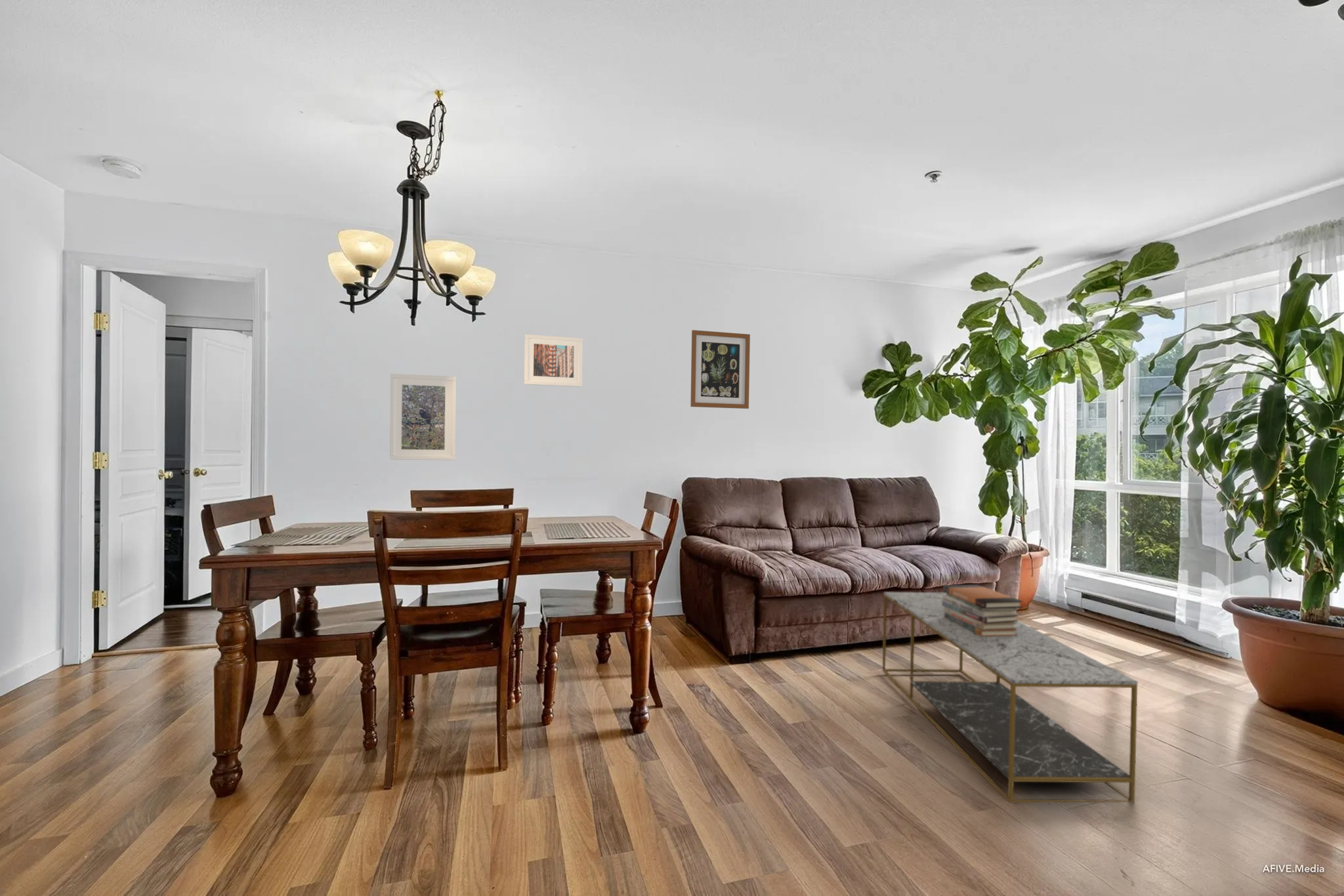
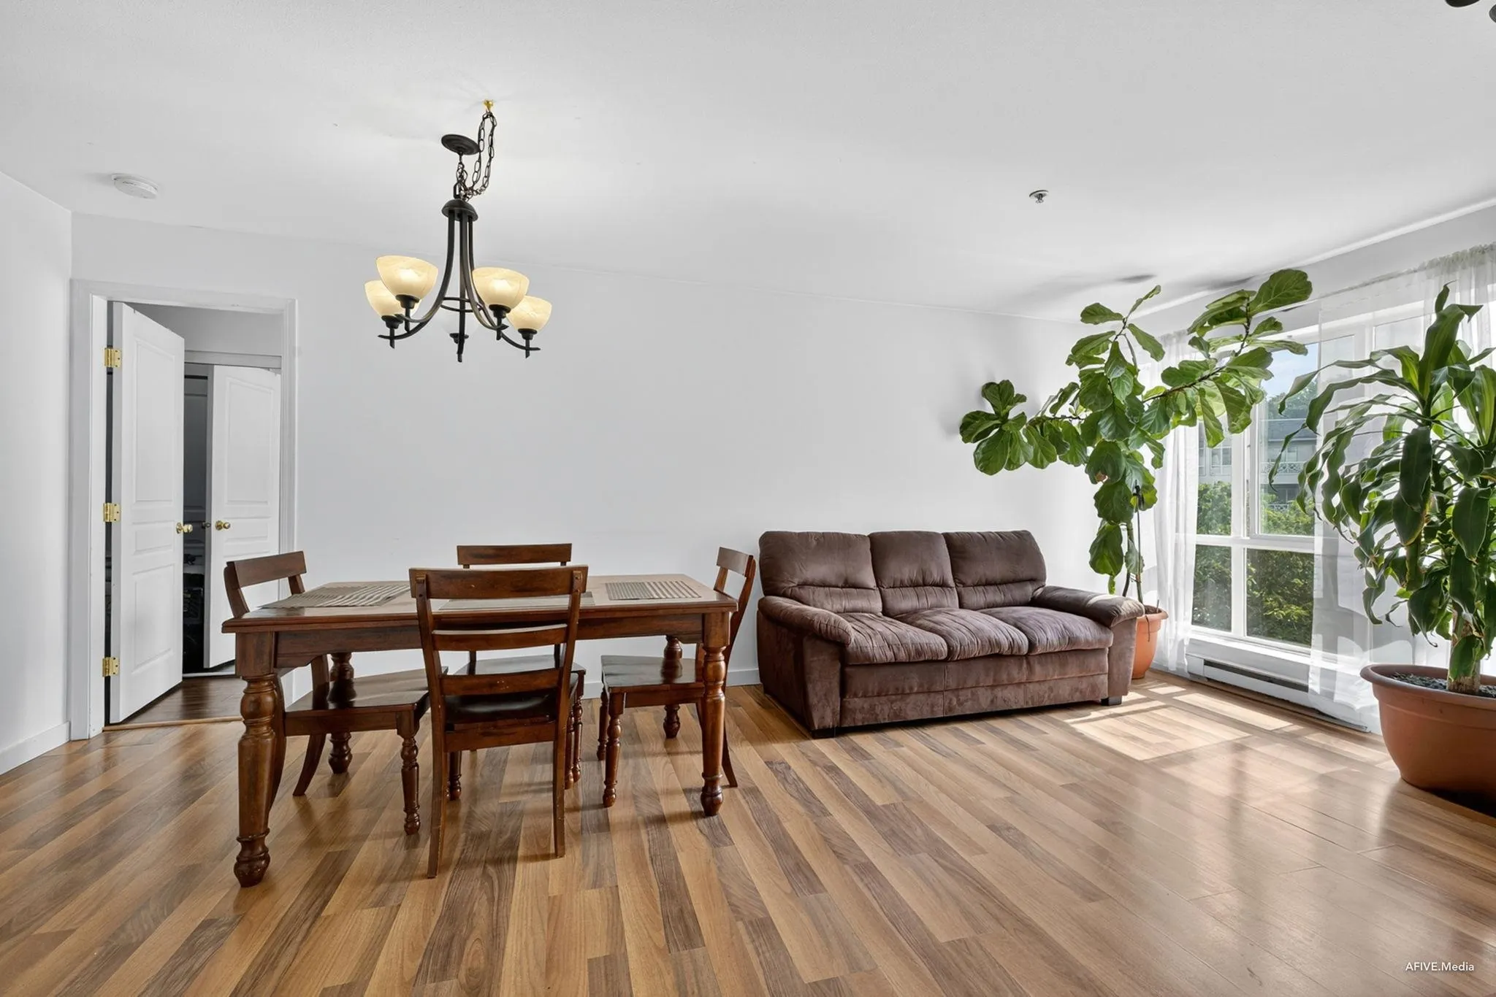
- coffee table [882,592,1139,804]
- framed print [389,373,457,460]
- book stack [942,584,1024,636]
- wall art [690,329,751,409]
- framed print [524,333,583,388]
